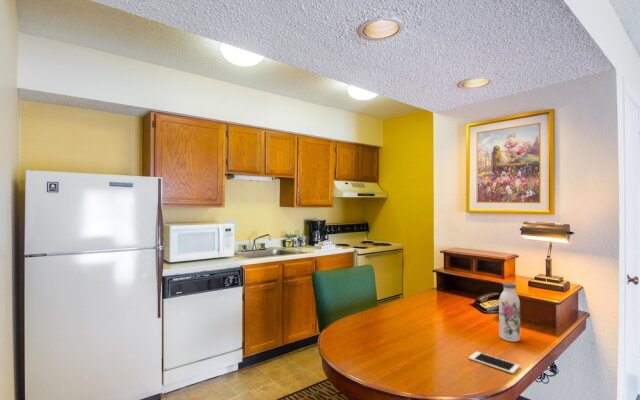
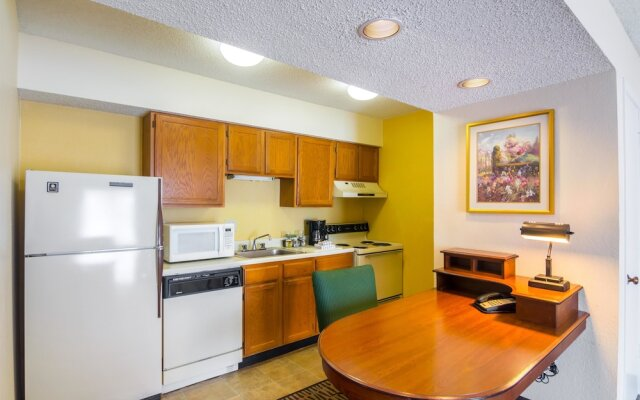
- water bottle [498,281,521,343]
- cell phone [468,351,521,375]
